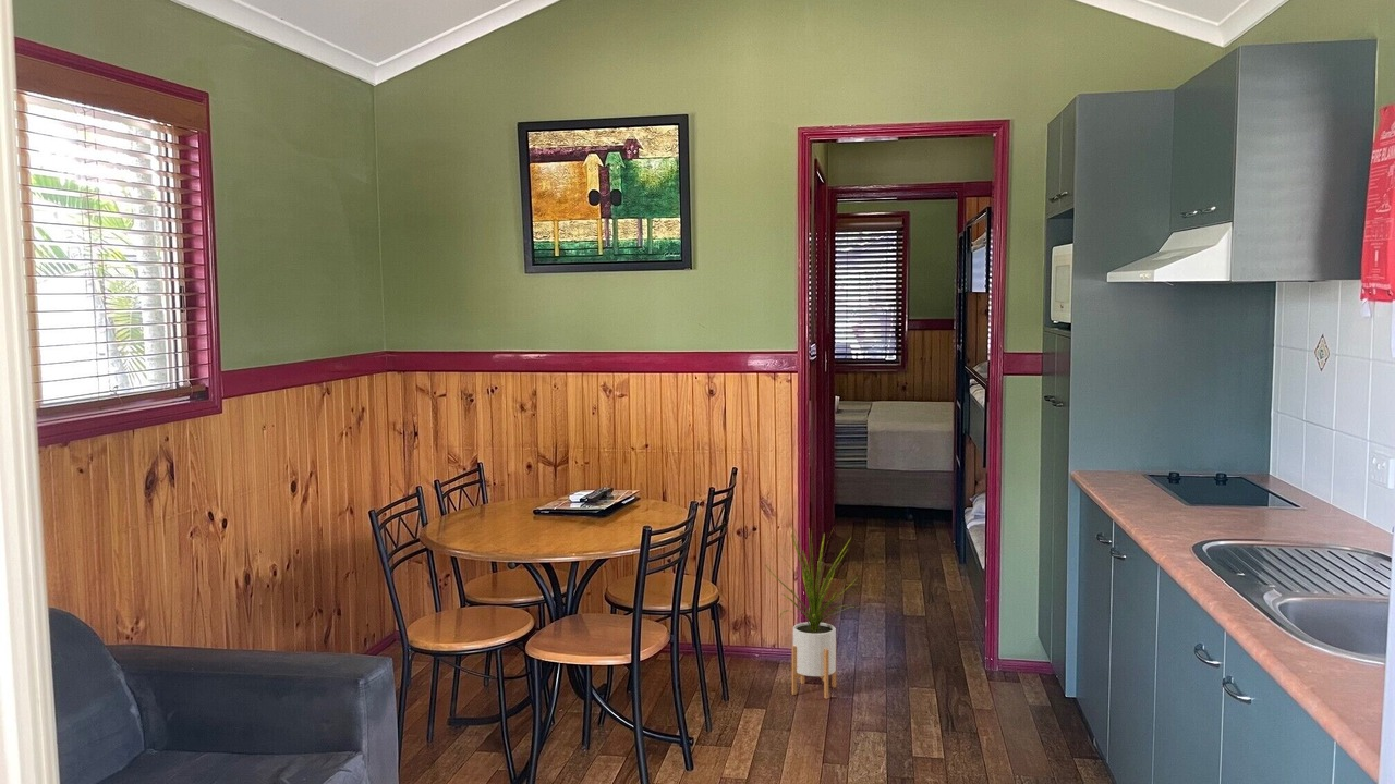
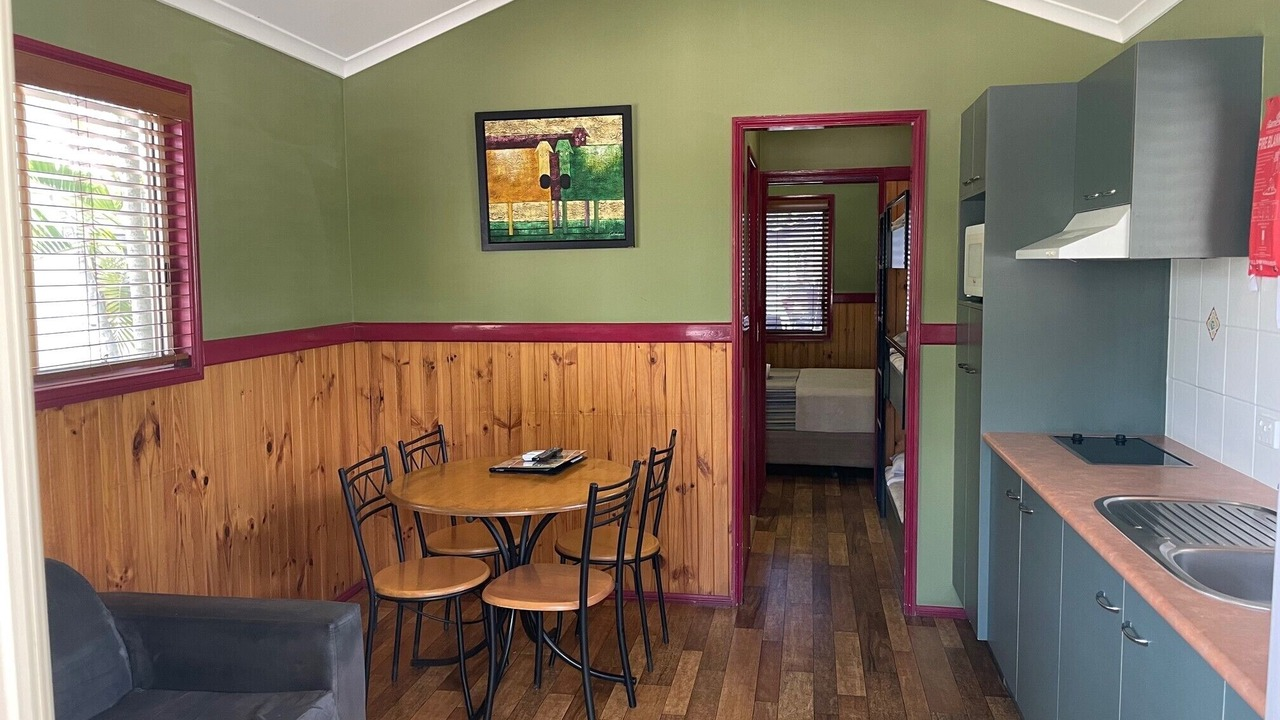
- house plant [764,524,860,700]
